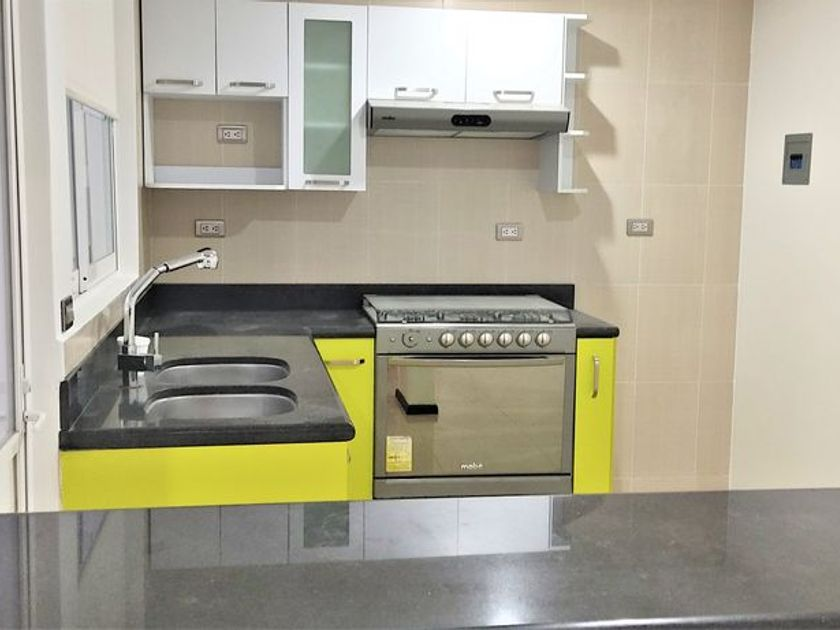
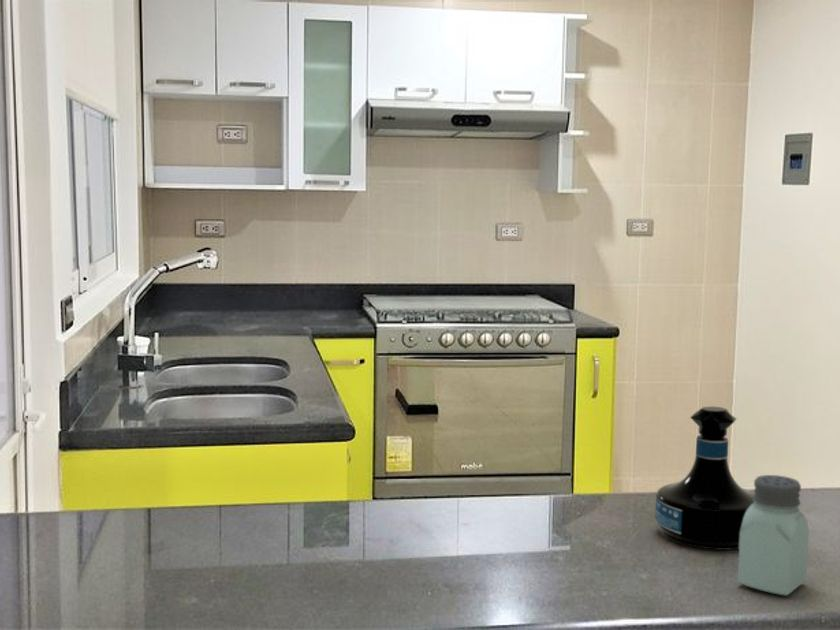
+ saltshaker [736,474,810,597]
+ tequila bottle [654,405,755,551]
